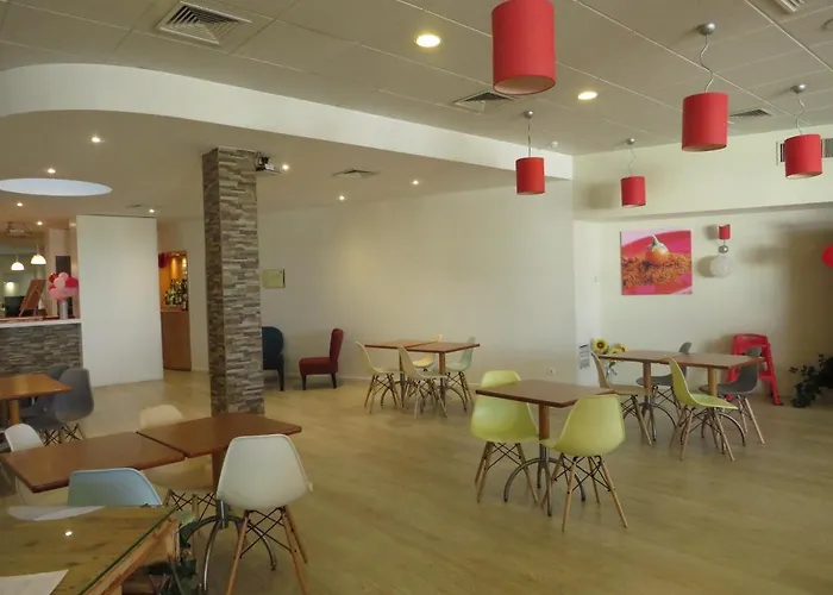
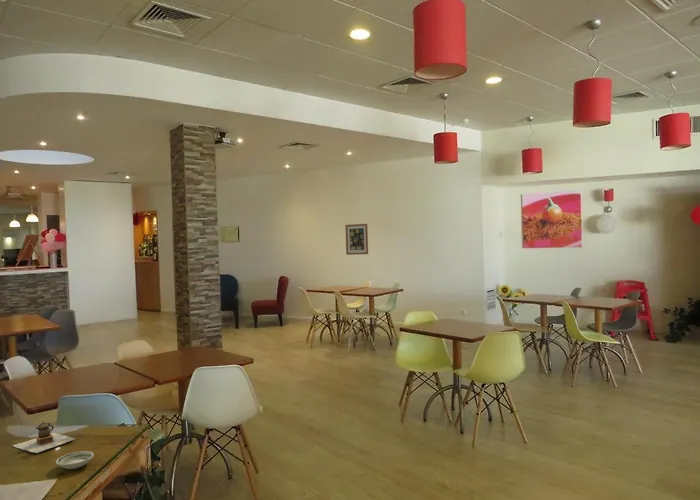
+ teapot [12,421,76,454]
+ wall art [344,223,369,256]
+ saucer [55,450,95,470]
